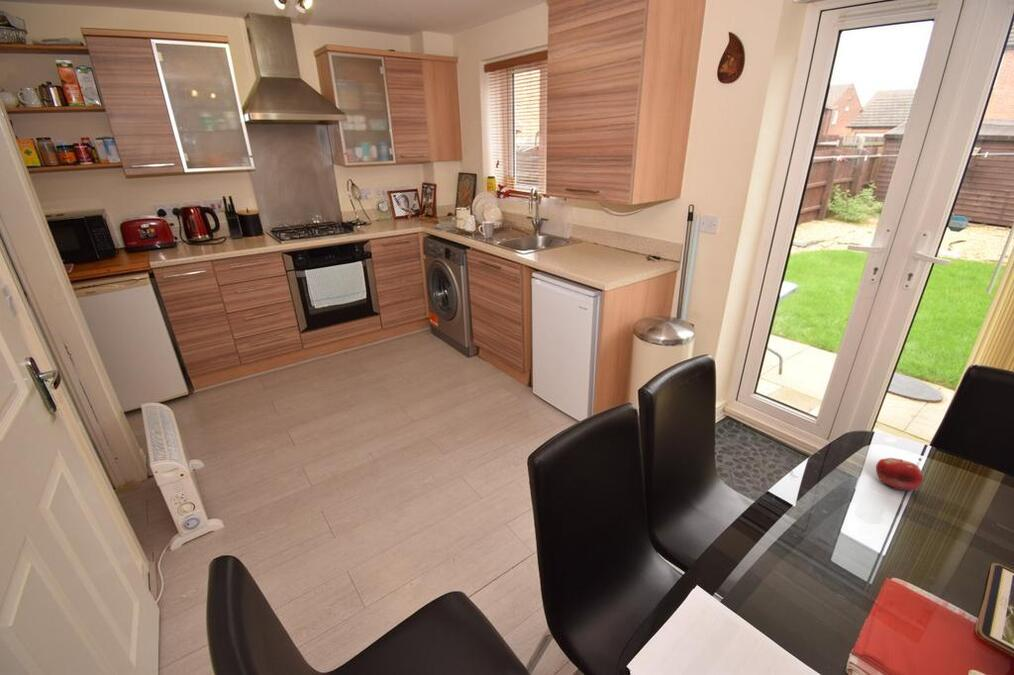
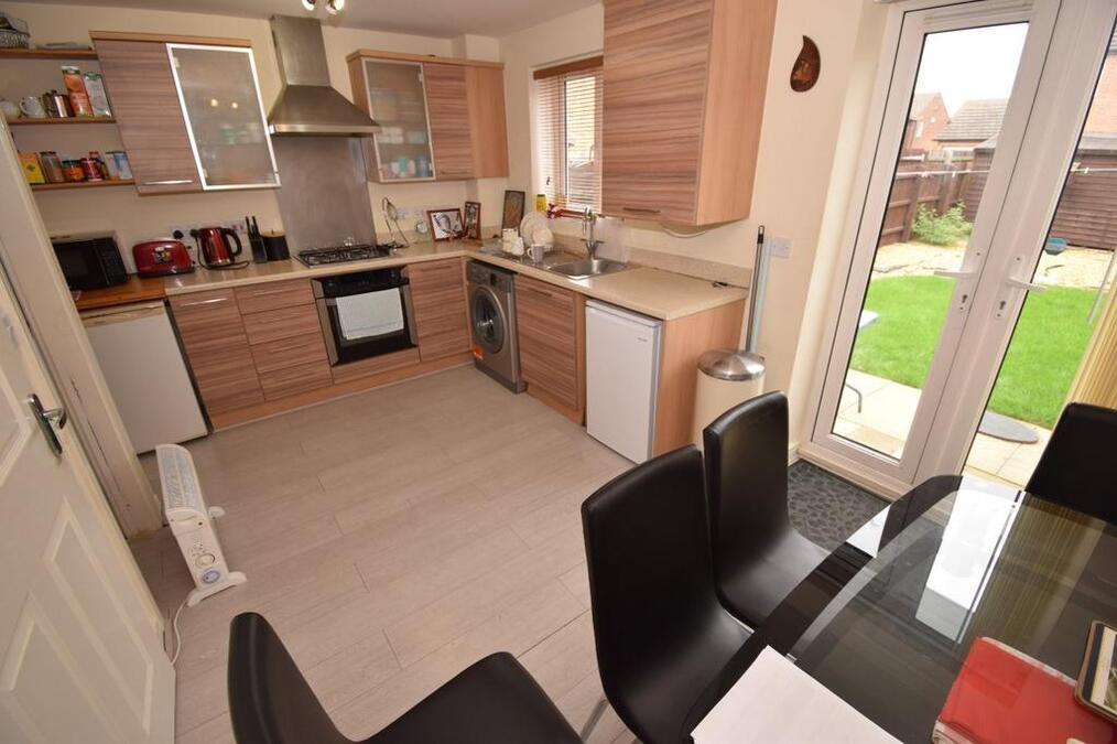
- fruit [875,457,924,492]
